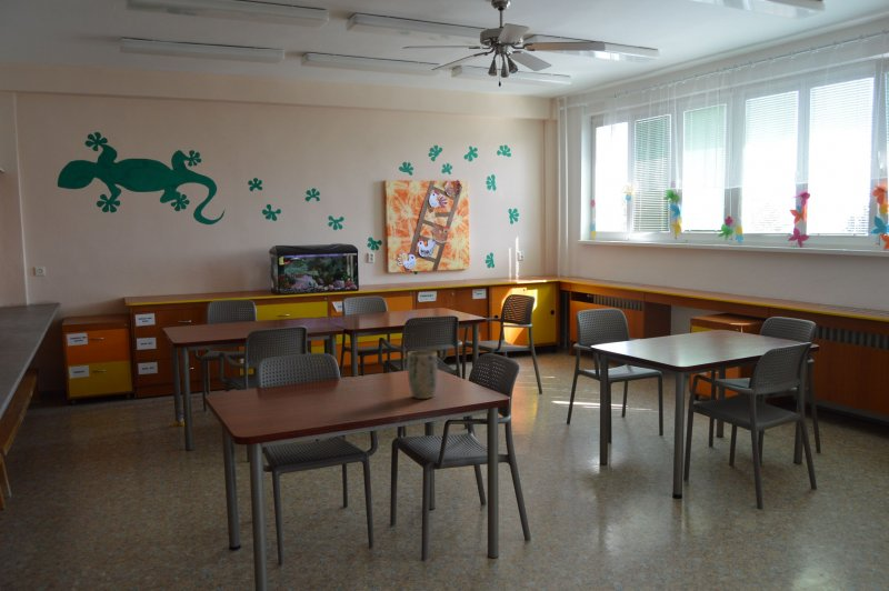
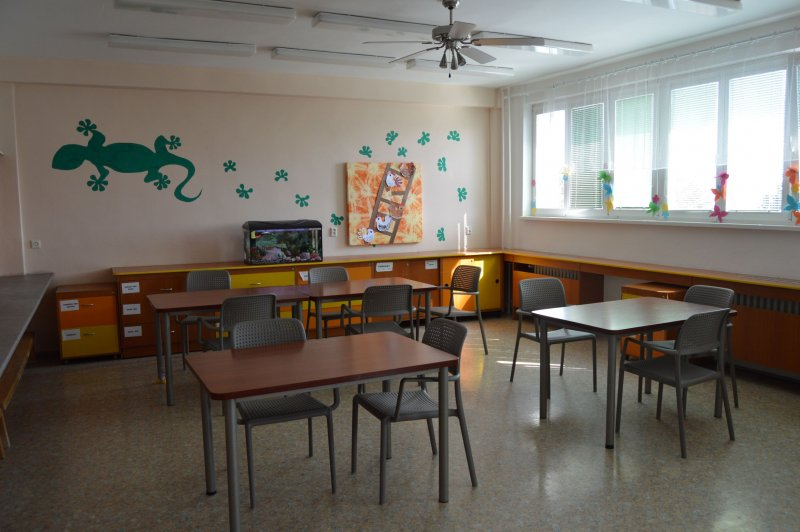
- plant pot [406,350,439,400]
